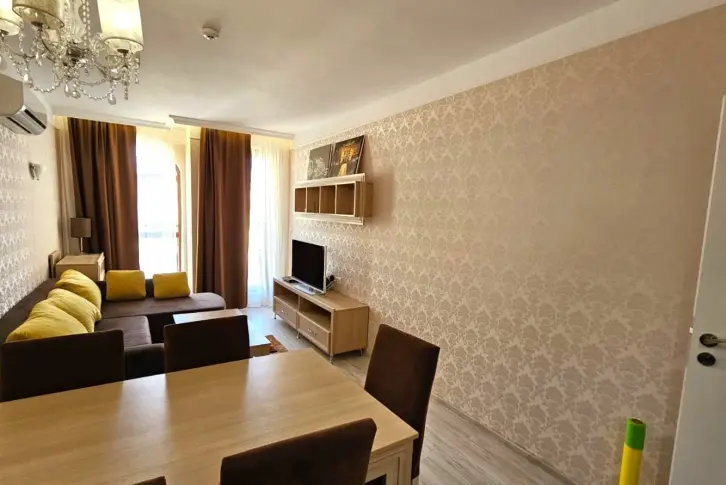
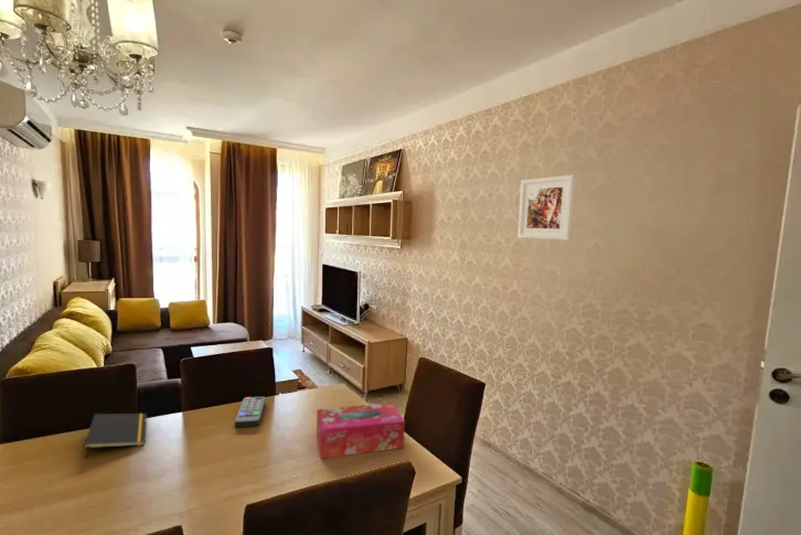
+ remote control [234,396,266,428]
+ notepad [83,413,148,460]
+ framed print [516,173,576,242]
+ tissue box [316,402,406,460]
